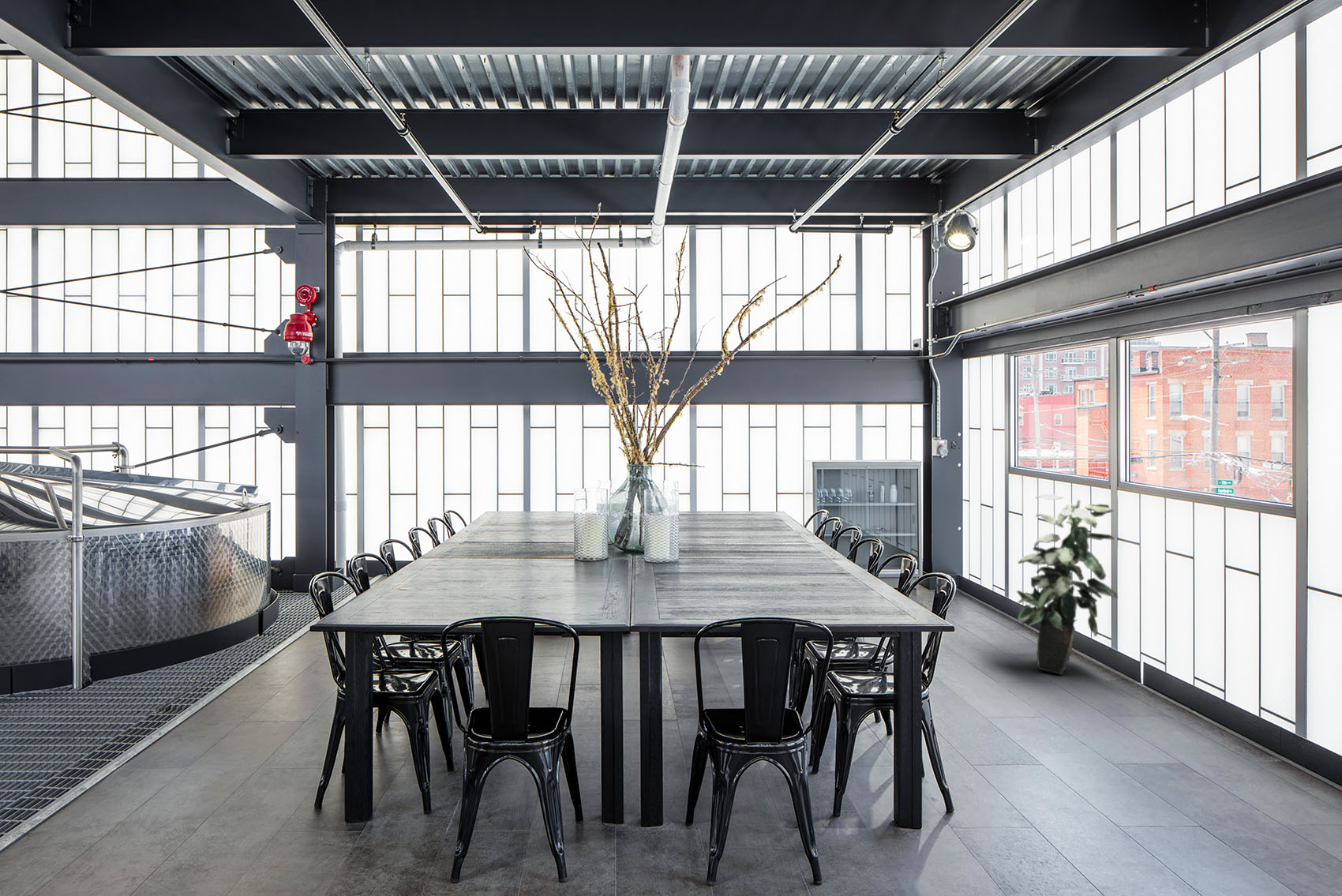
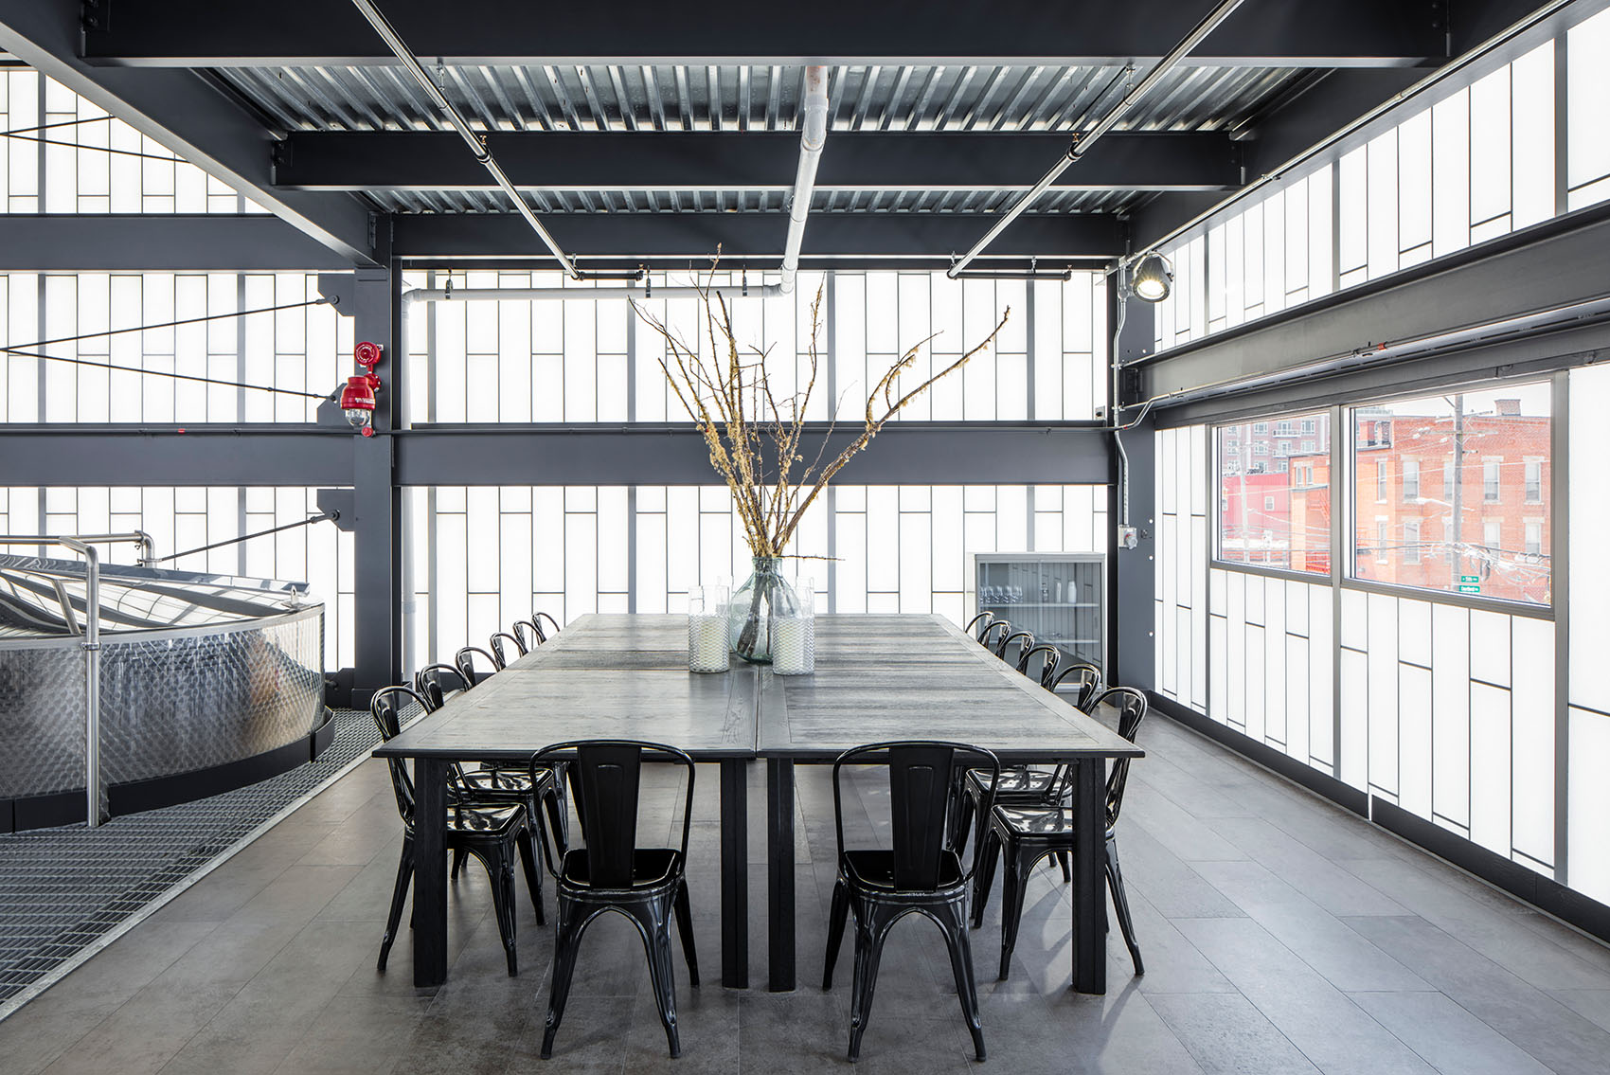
- indoor plant [1015,493,1119,676]
